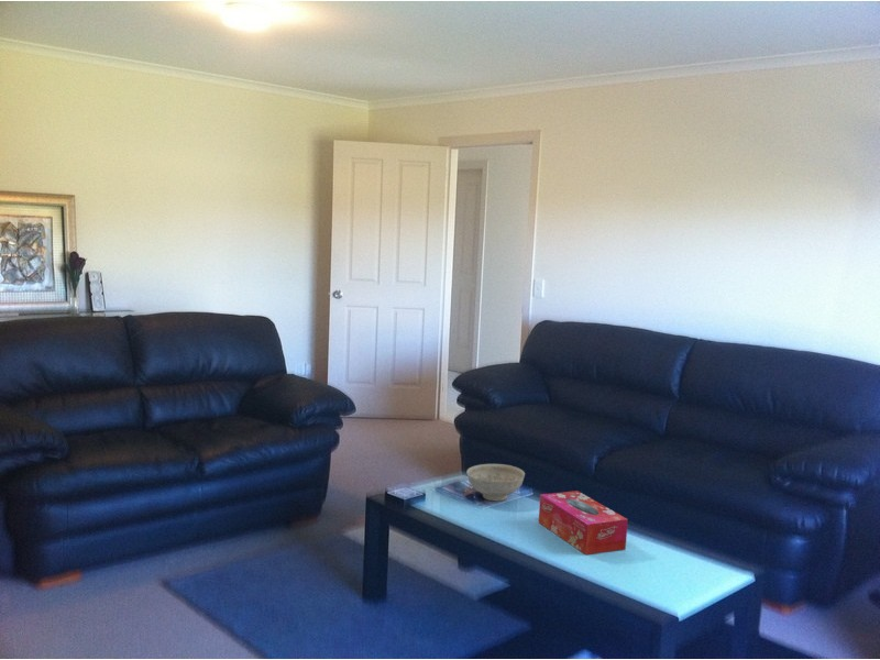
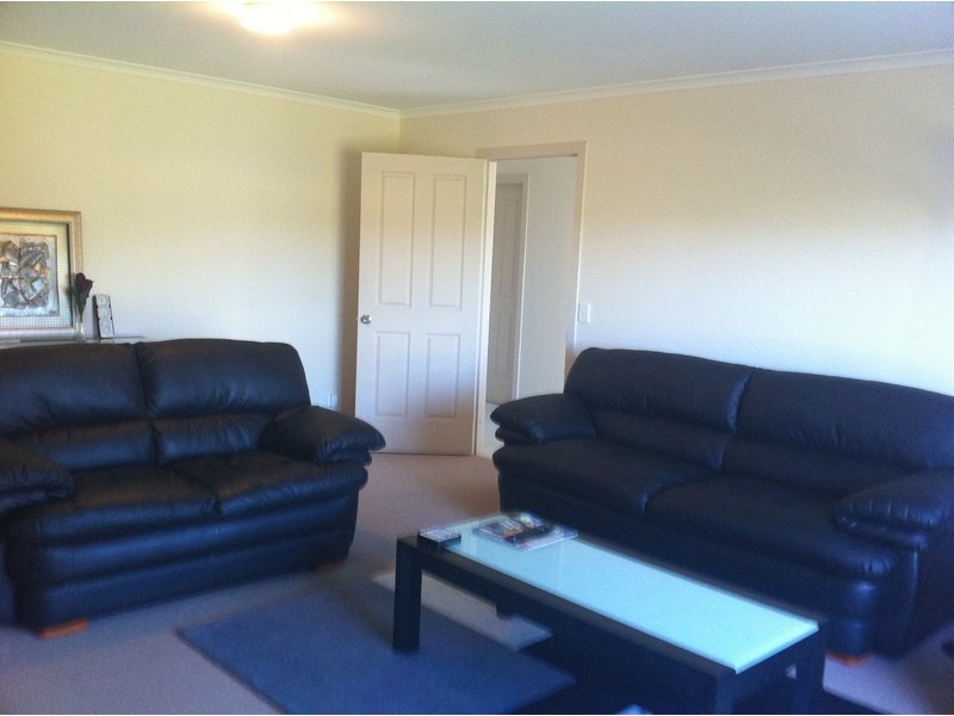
- decorative bowl [465,463,526,502]
- tissue box [538,490,629,556]
